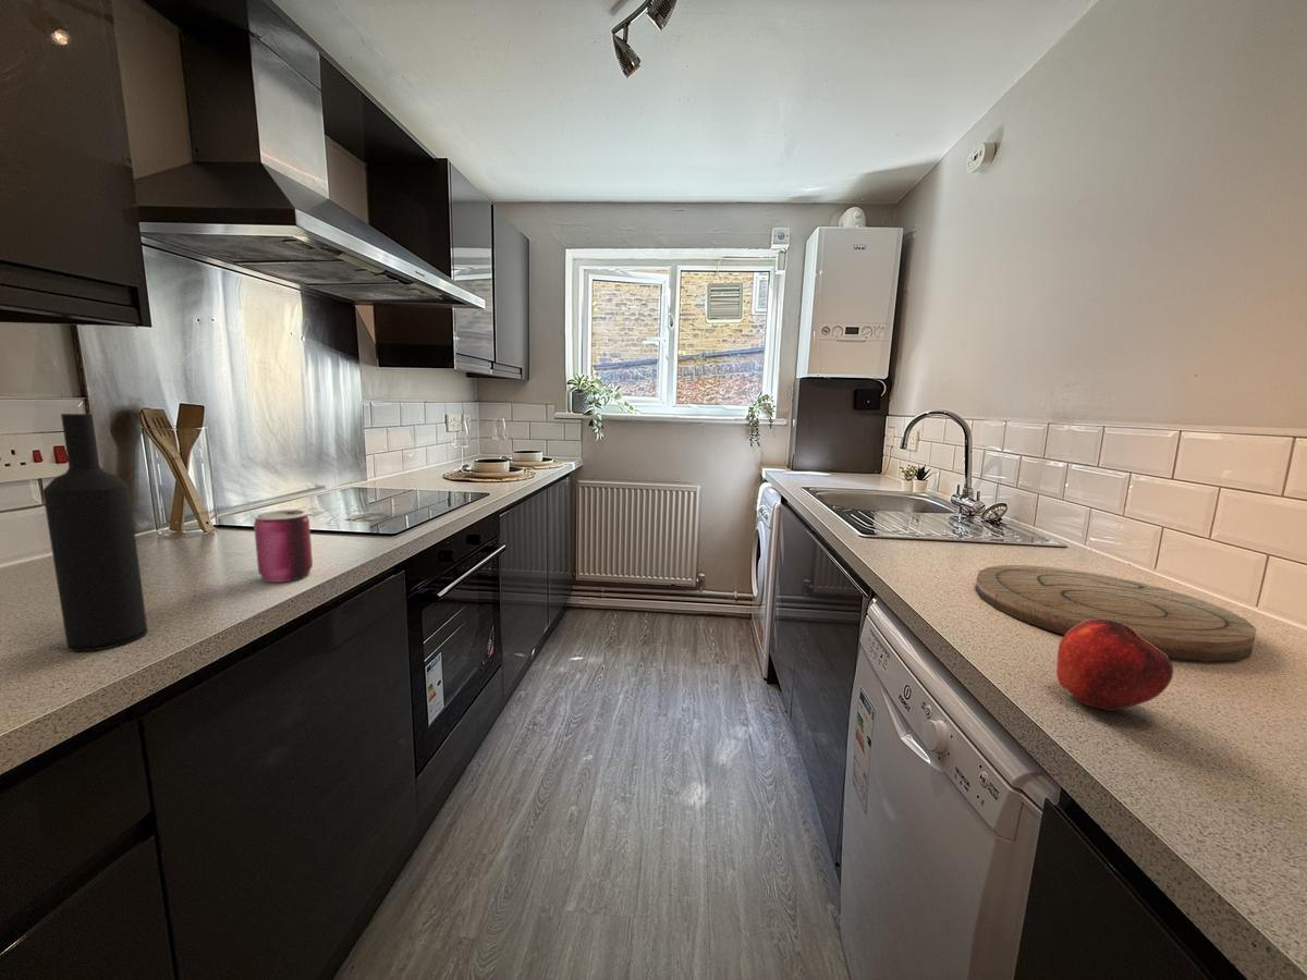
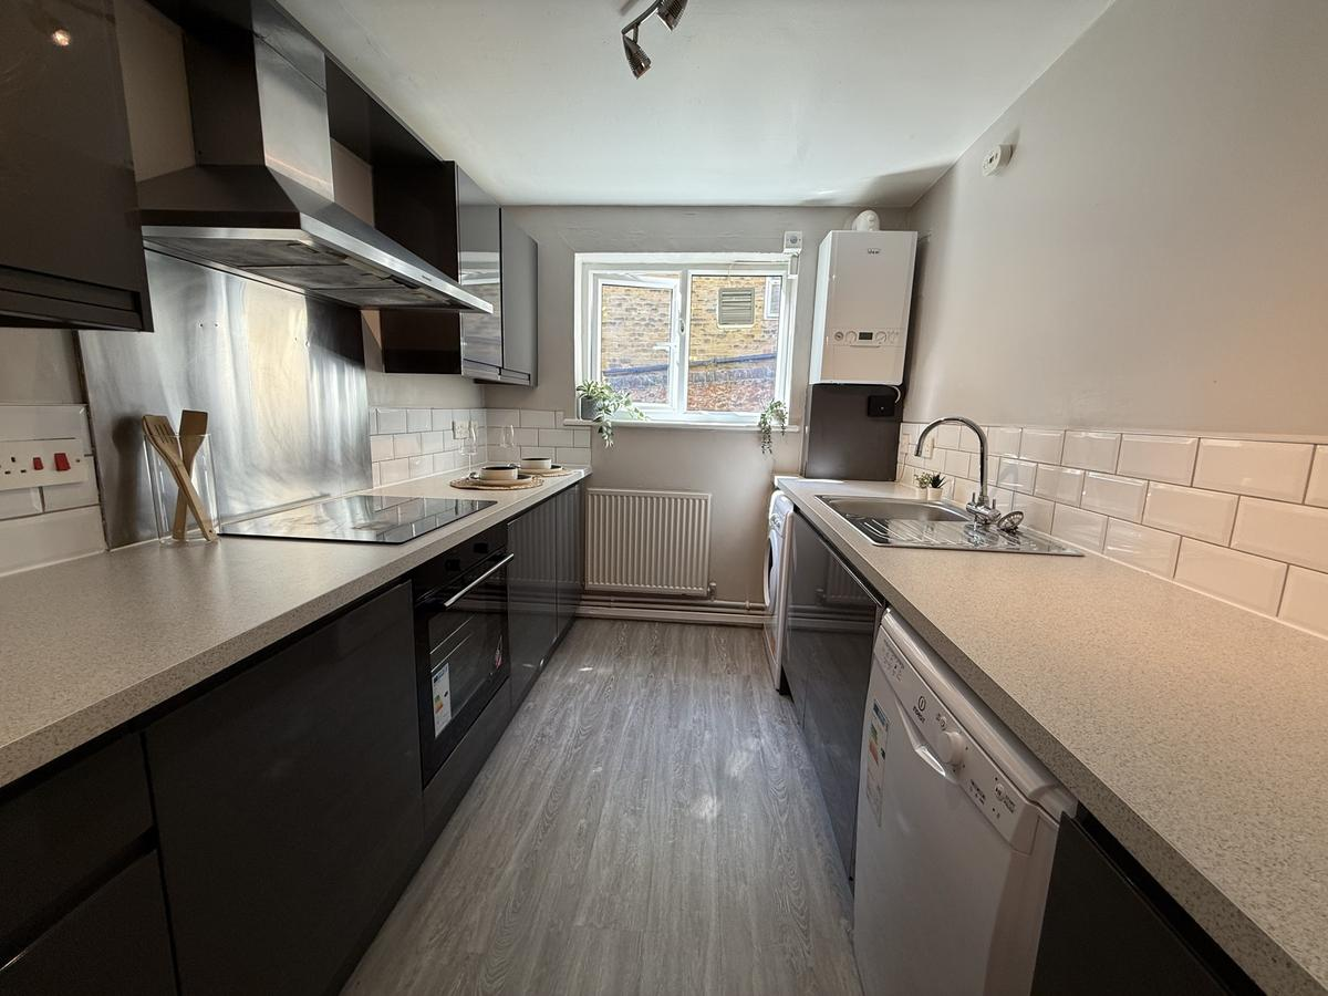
- wine bottle [41,413,149,652]
- apple [1055,618,1174,712]
- cutting board [975,564,1257,662]
- can [253,509,314,584]
